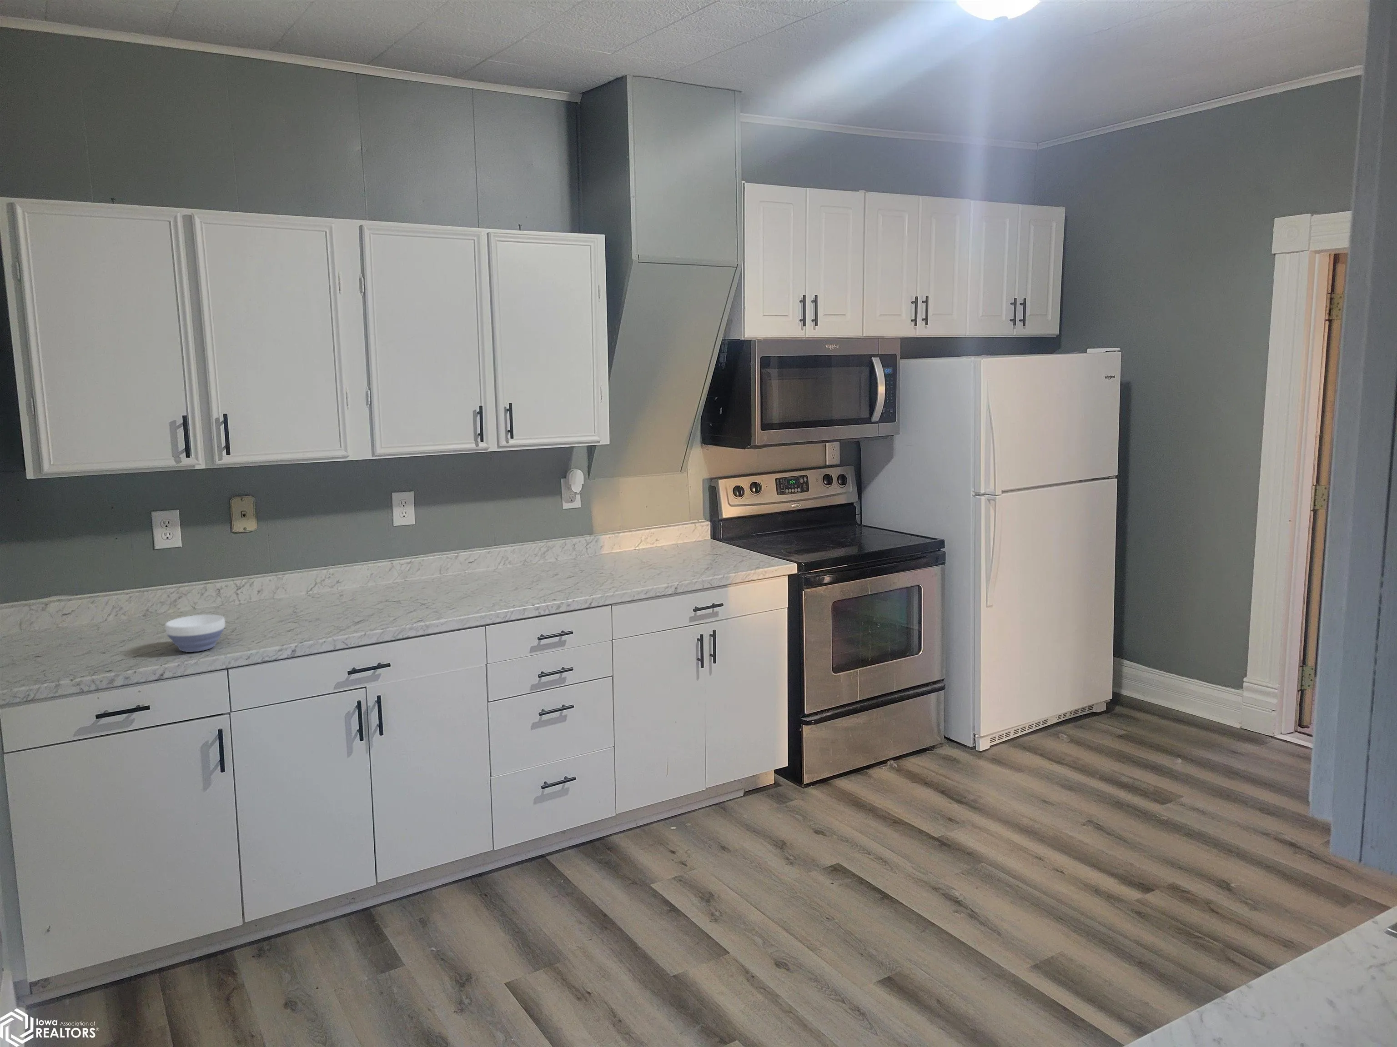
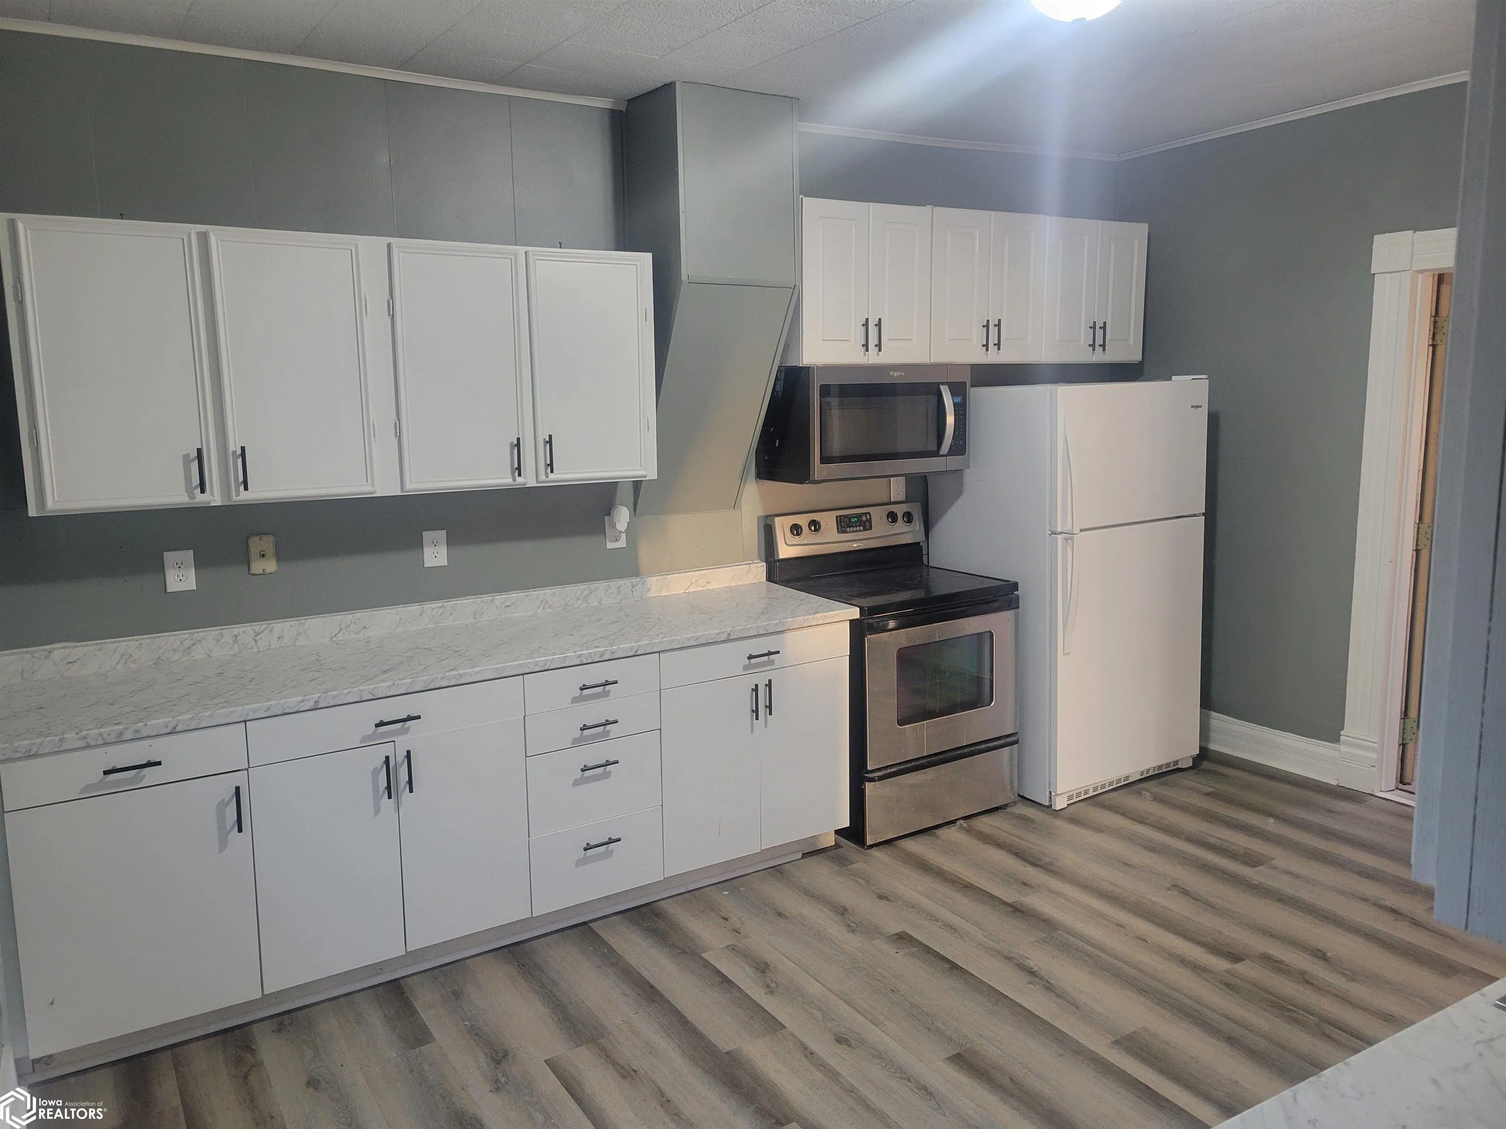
- bowl [165,614,226,652]
